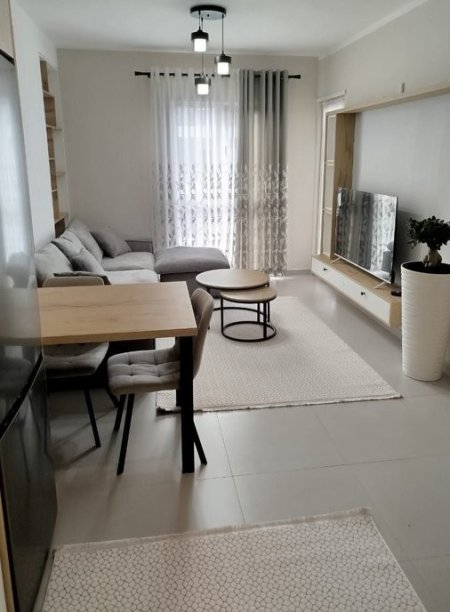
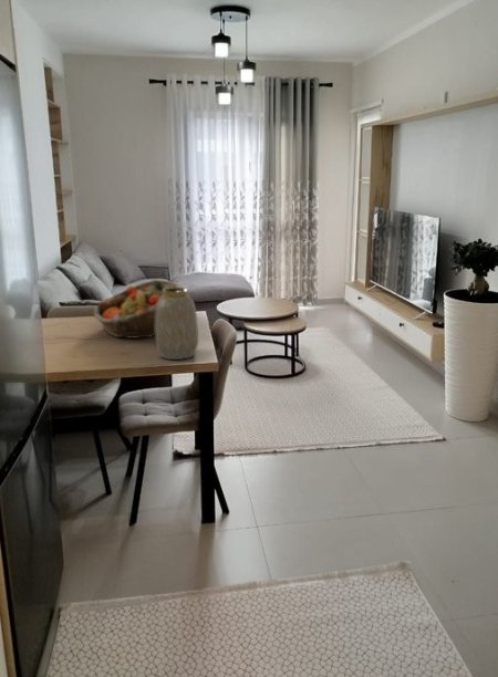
+ fruit basket [93,279,184,340]
+ vase [154,287,199,361]
